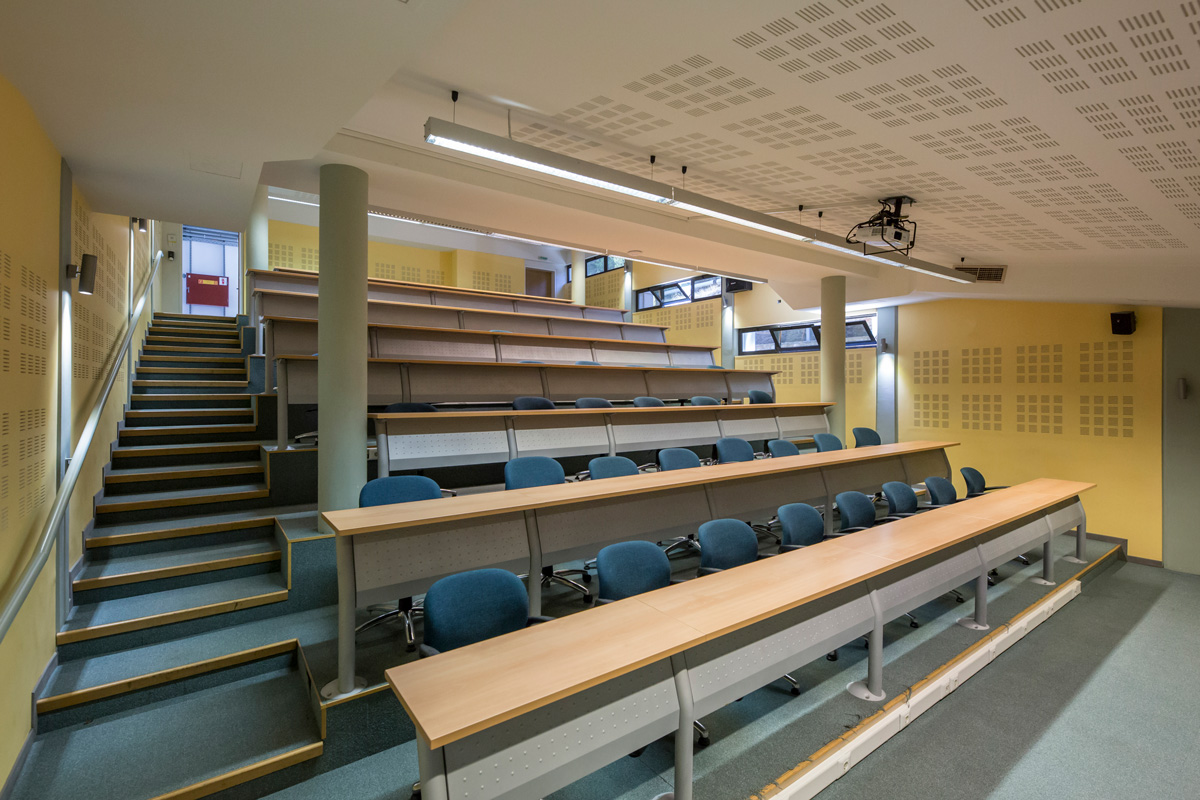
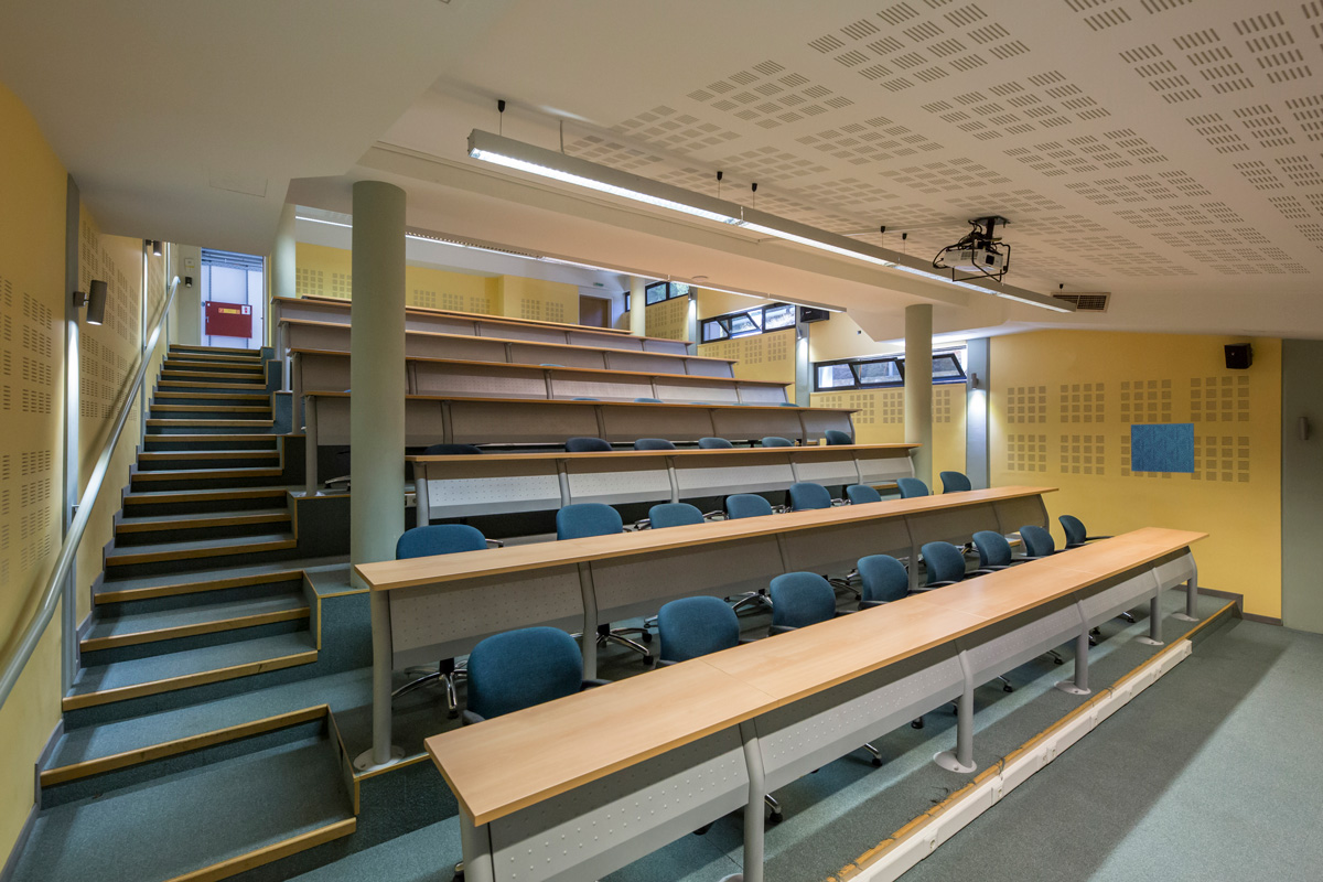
+ acoustic panel [1130,422,1195,474]
